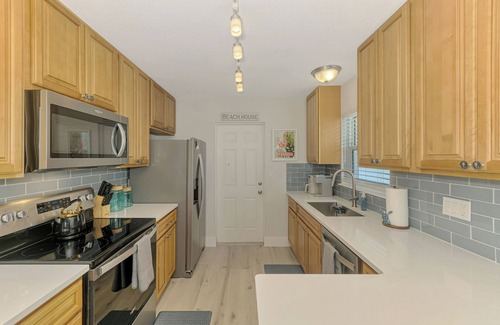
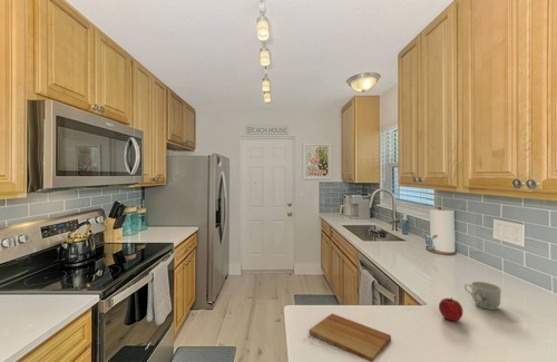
+ apple [438,296,465,322]
+ cutting board [309,313,392,362]
+ mug [463,281,502,311]
